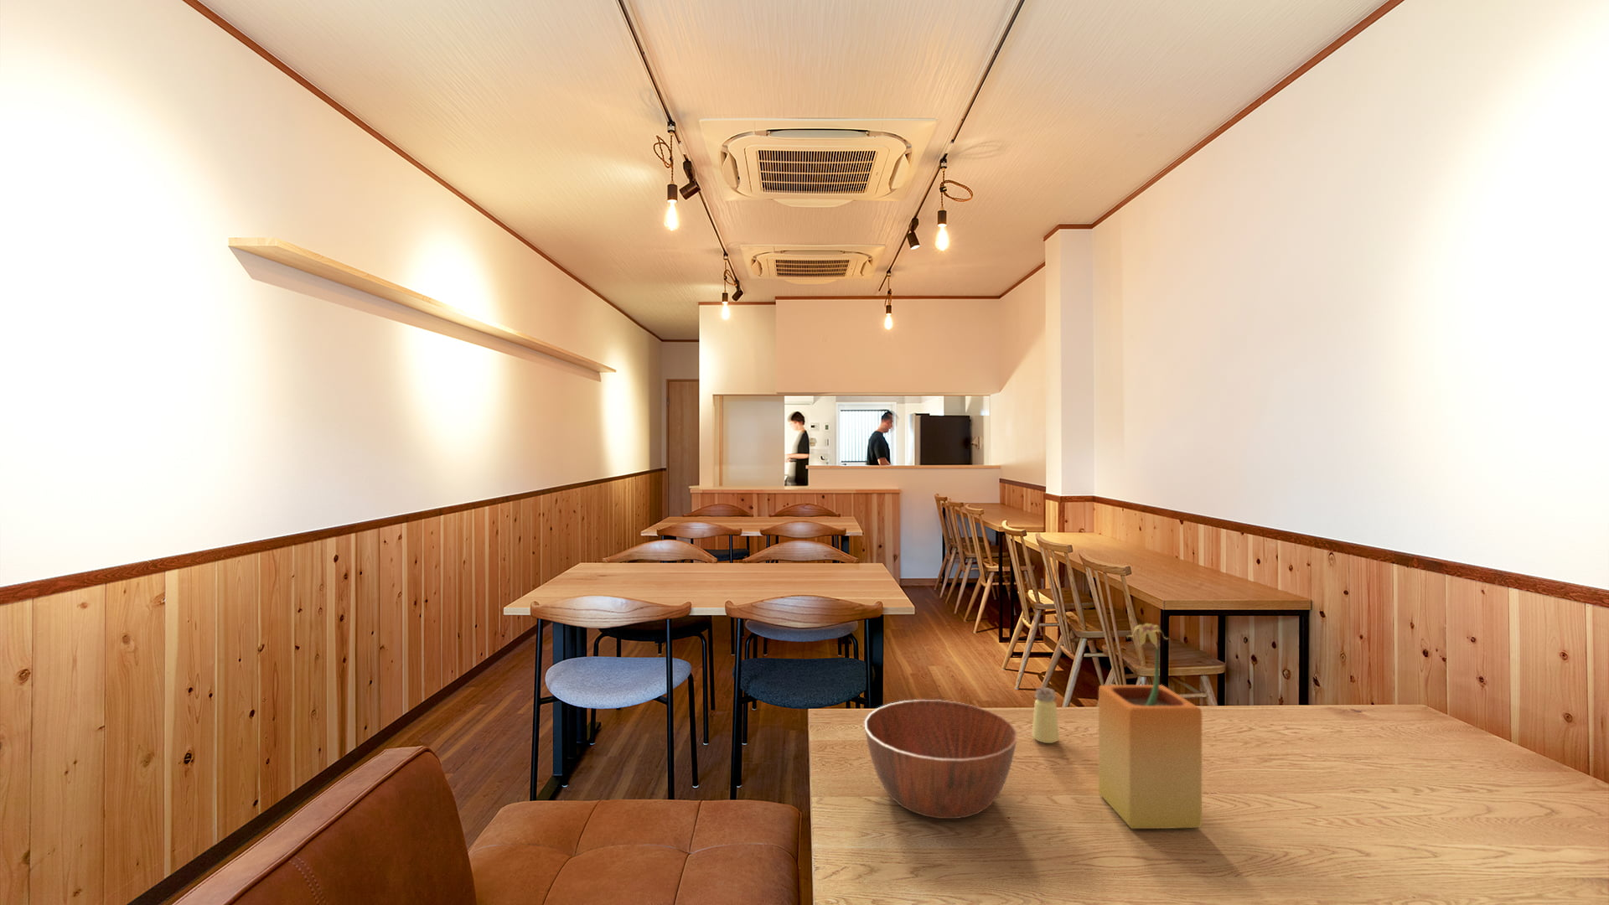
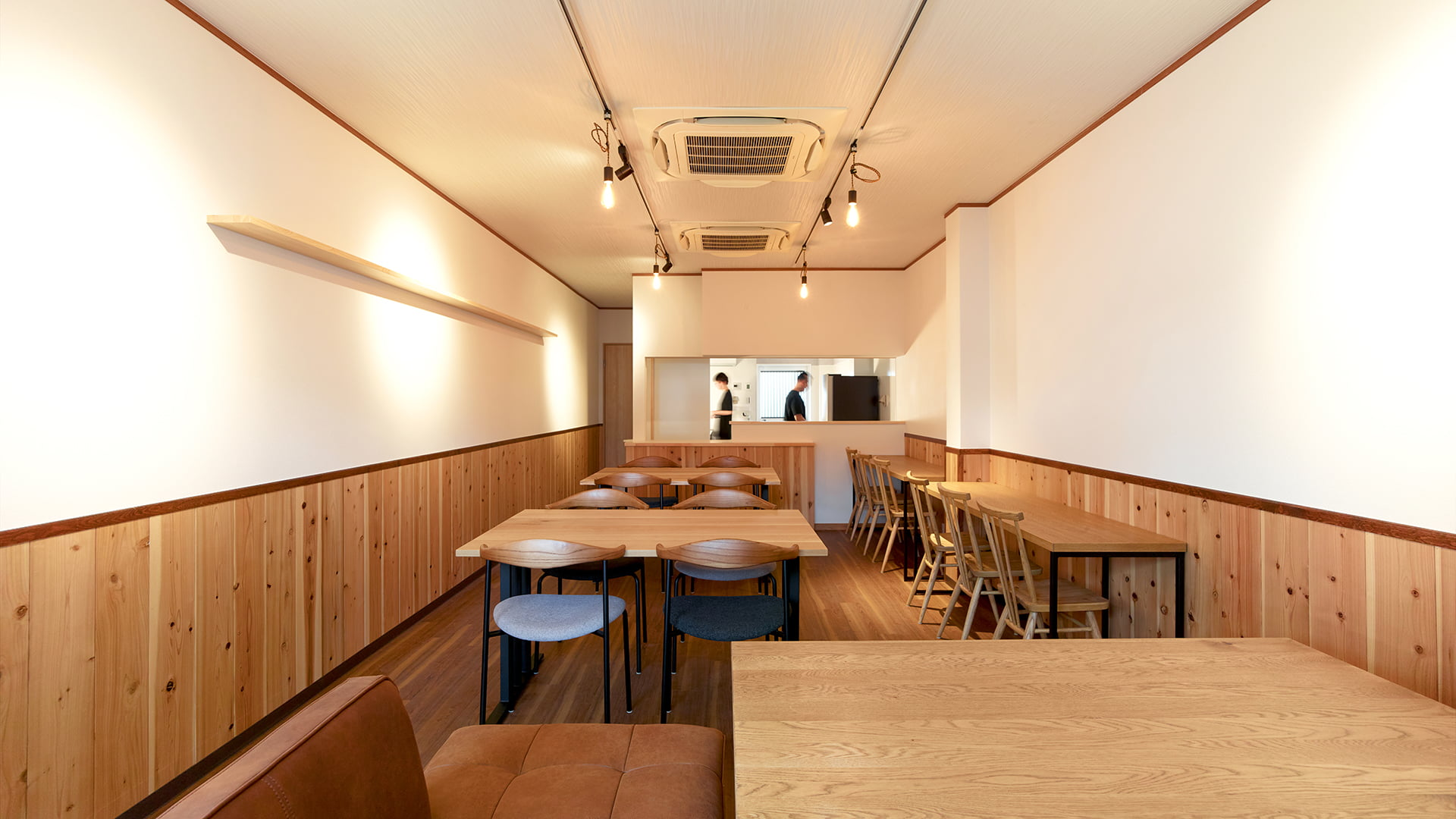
- bowl [864,698,1018,820]
- potted plant [1097,622,1202,830]
- saltshaker [1032,686,1060,744]
